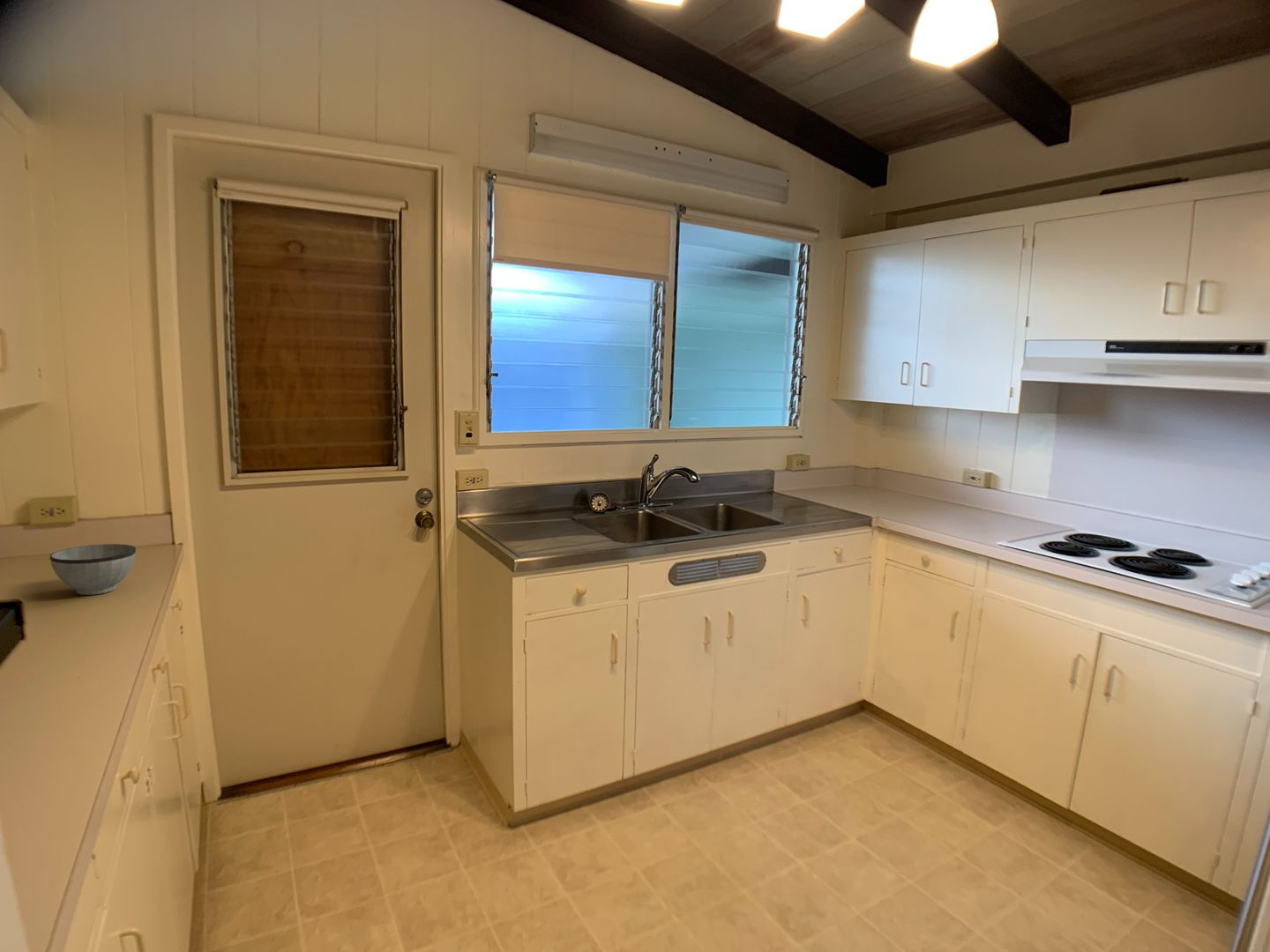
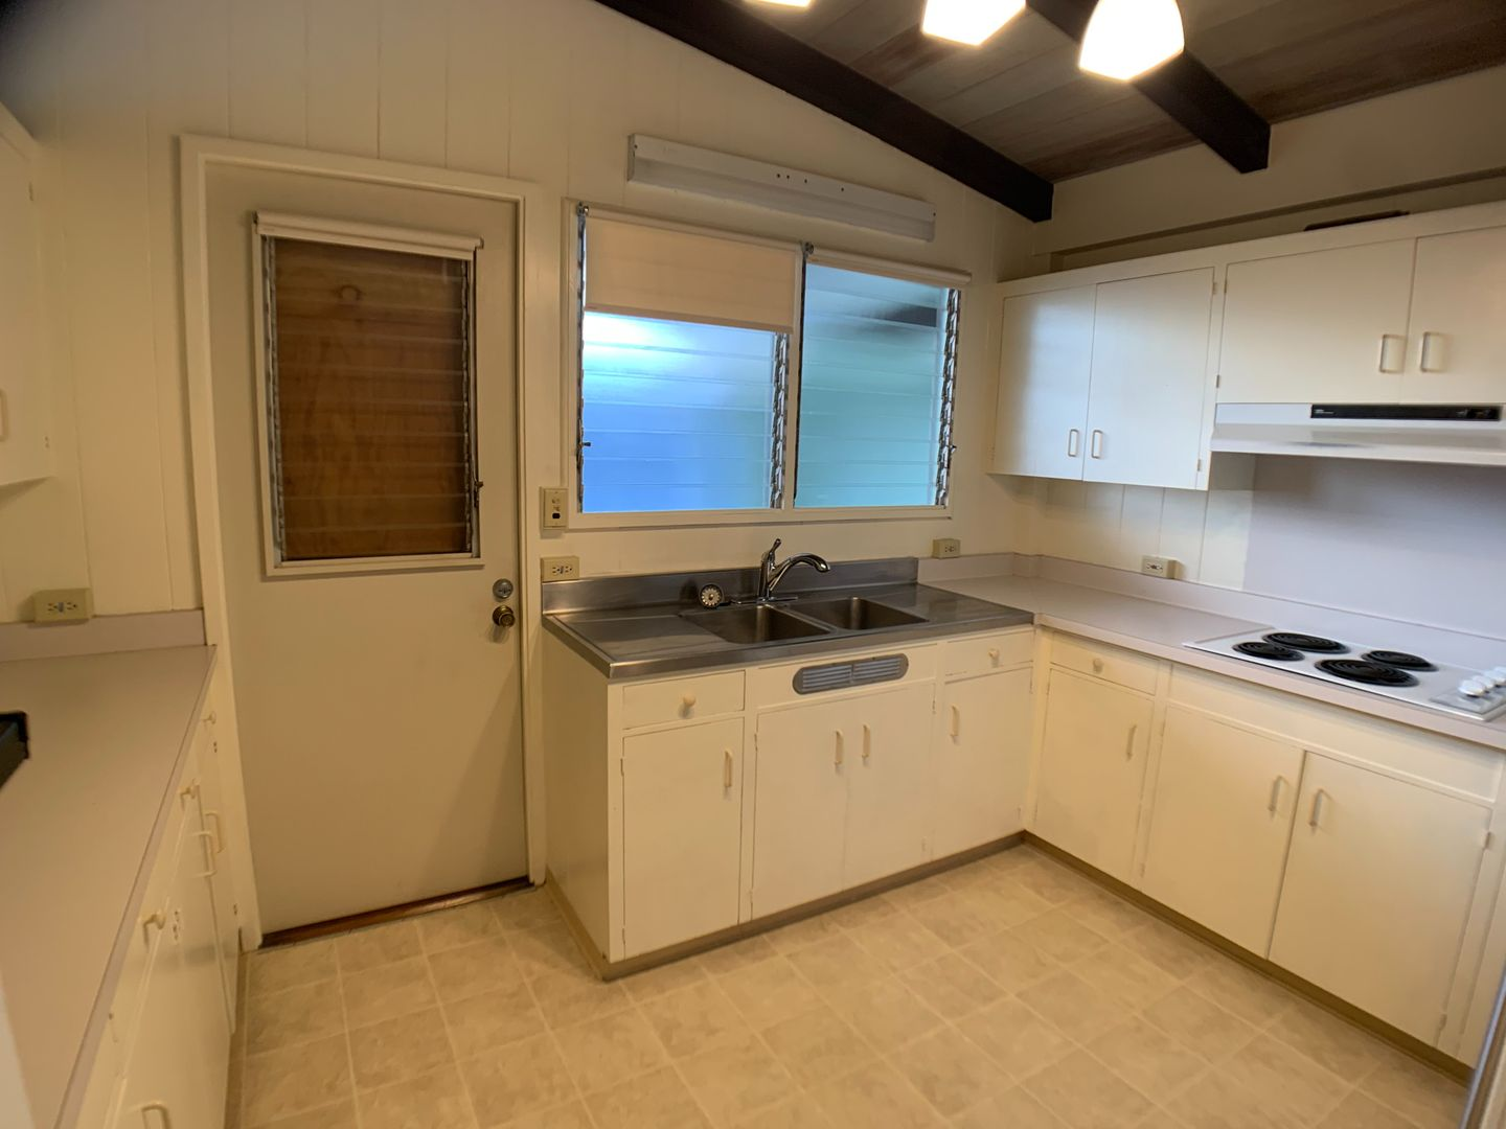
- bowl [49,543,137,596]
